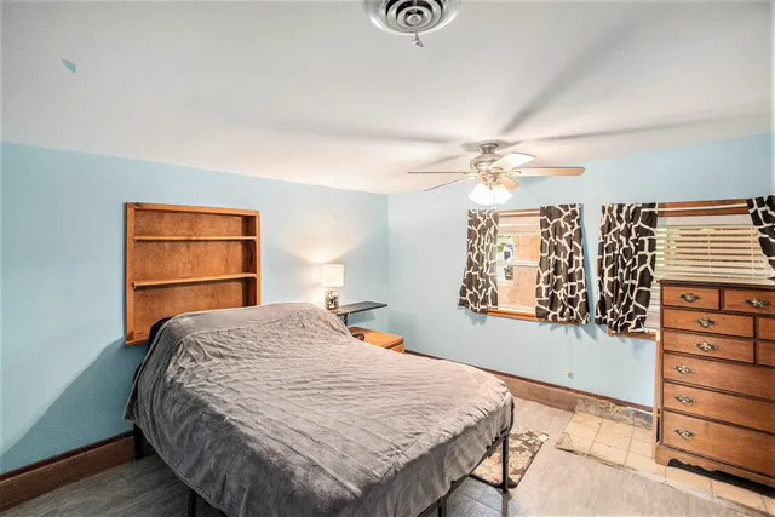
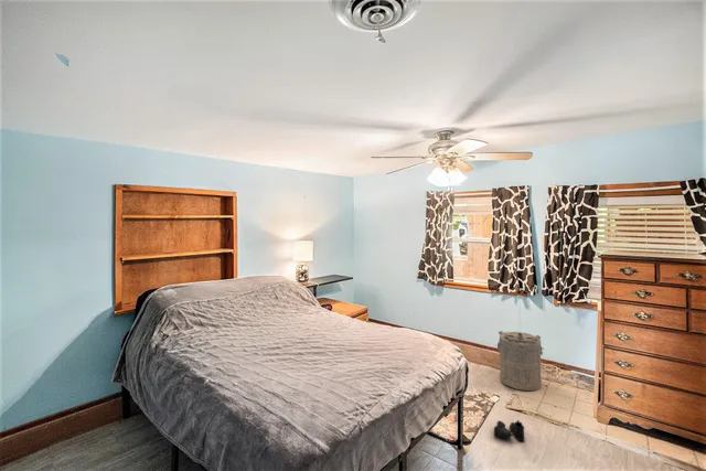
+ laundry hamper [496,330,544,392]
+ boots [493,419,525,442]
